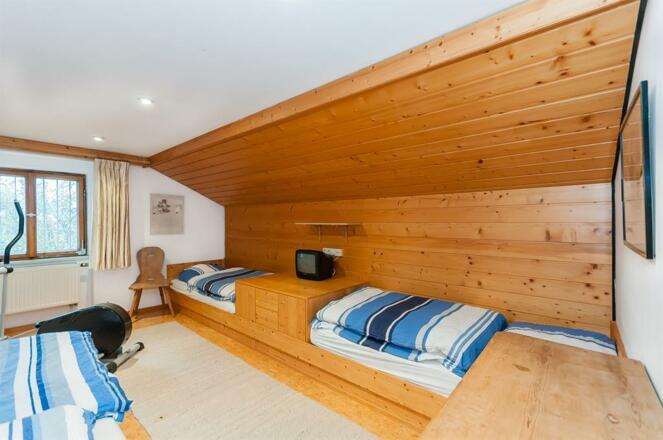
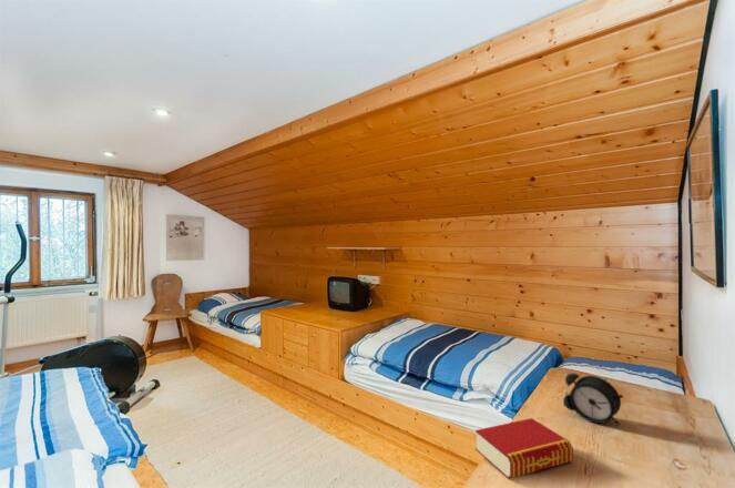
+ book [474,417,574,480]
+ alarm clock [561,372,624,426]
